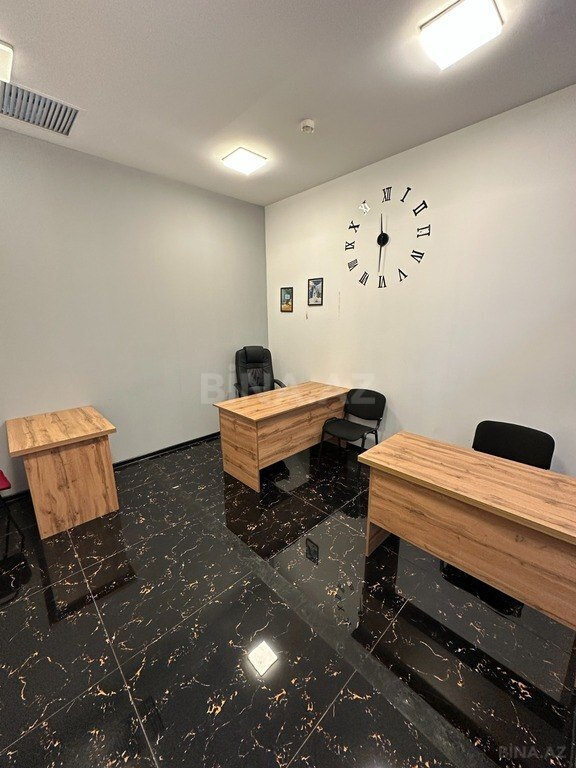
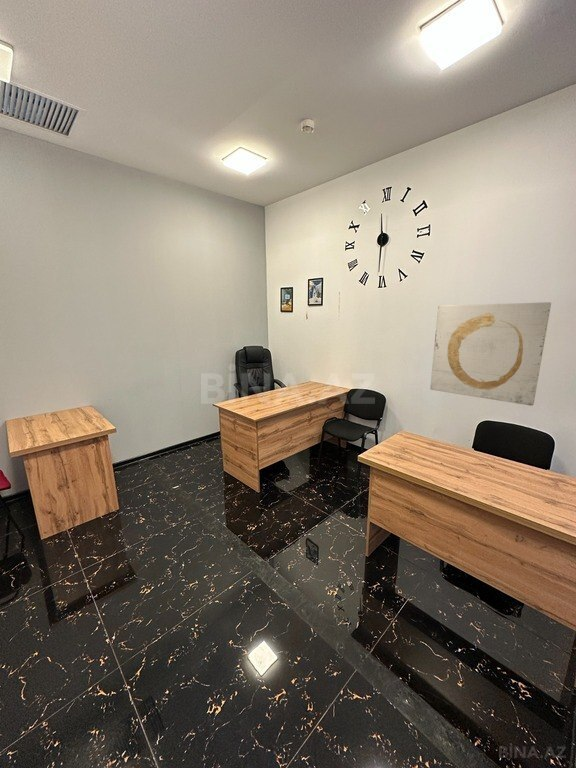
+ wall art [429,301,552,407]
